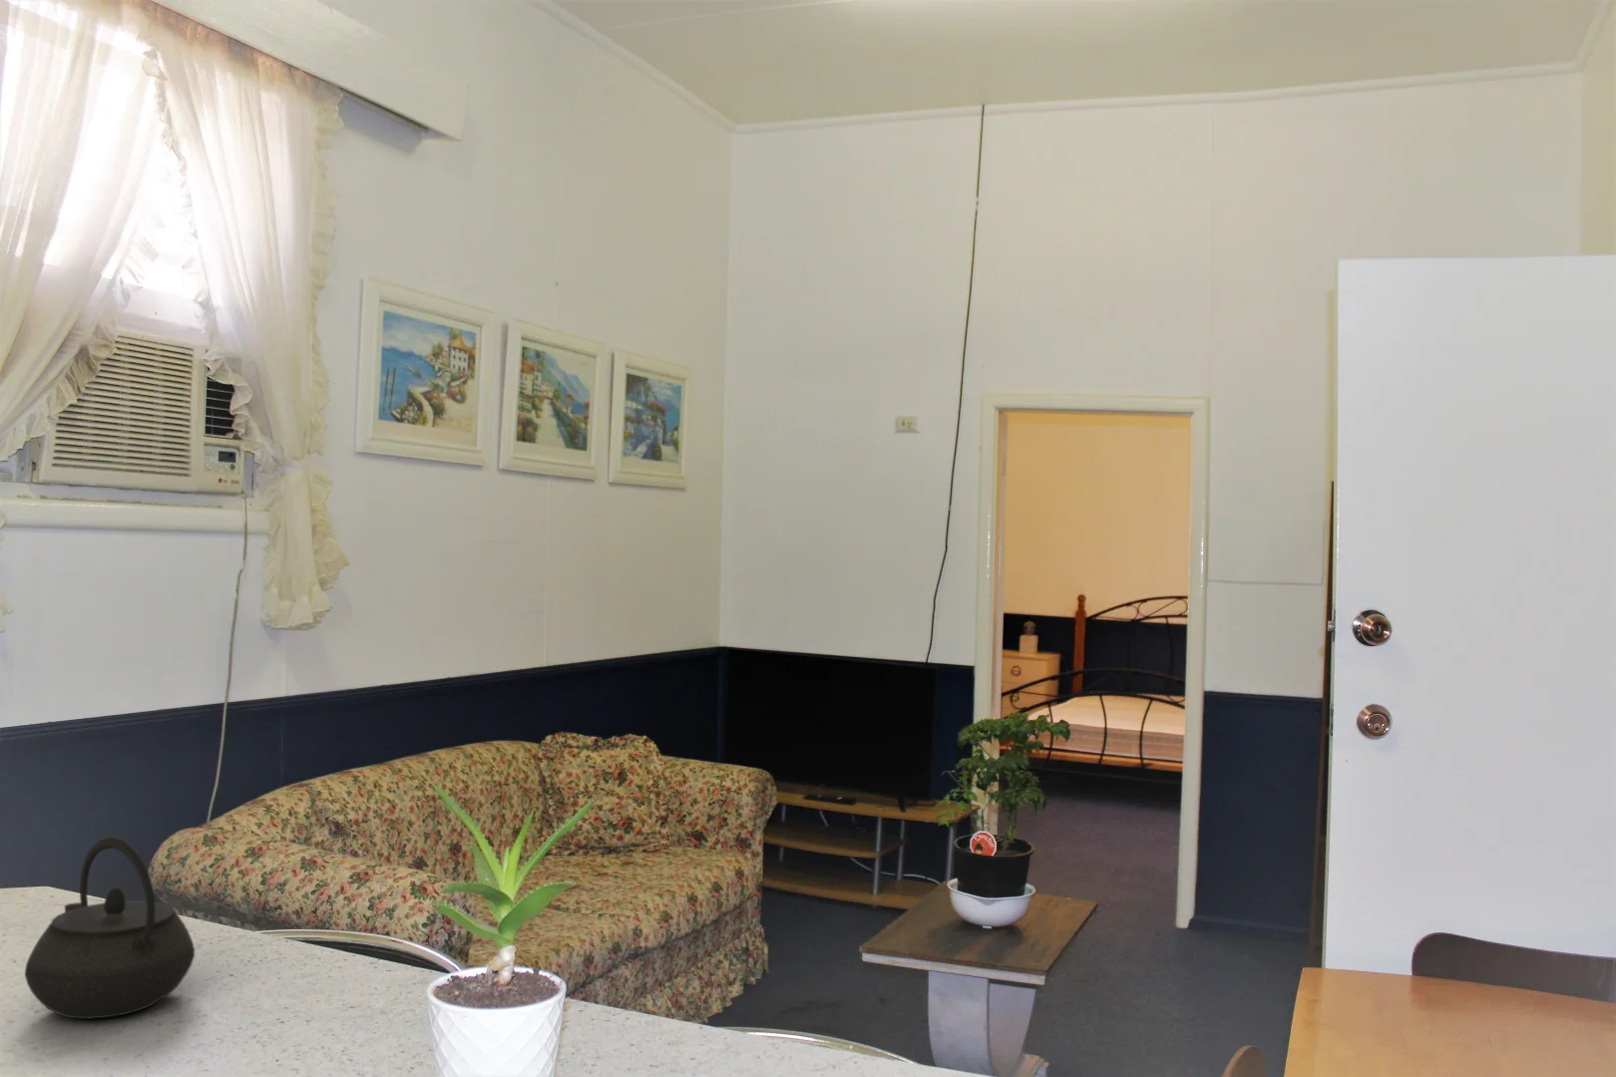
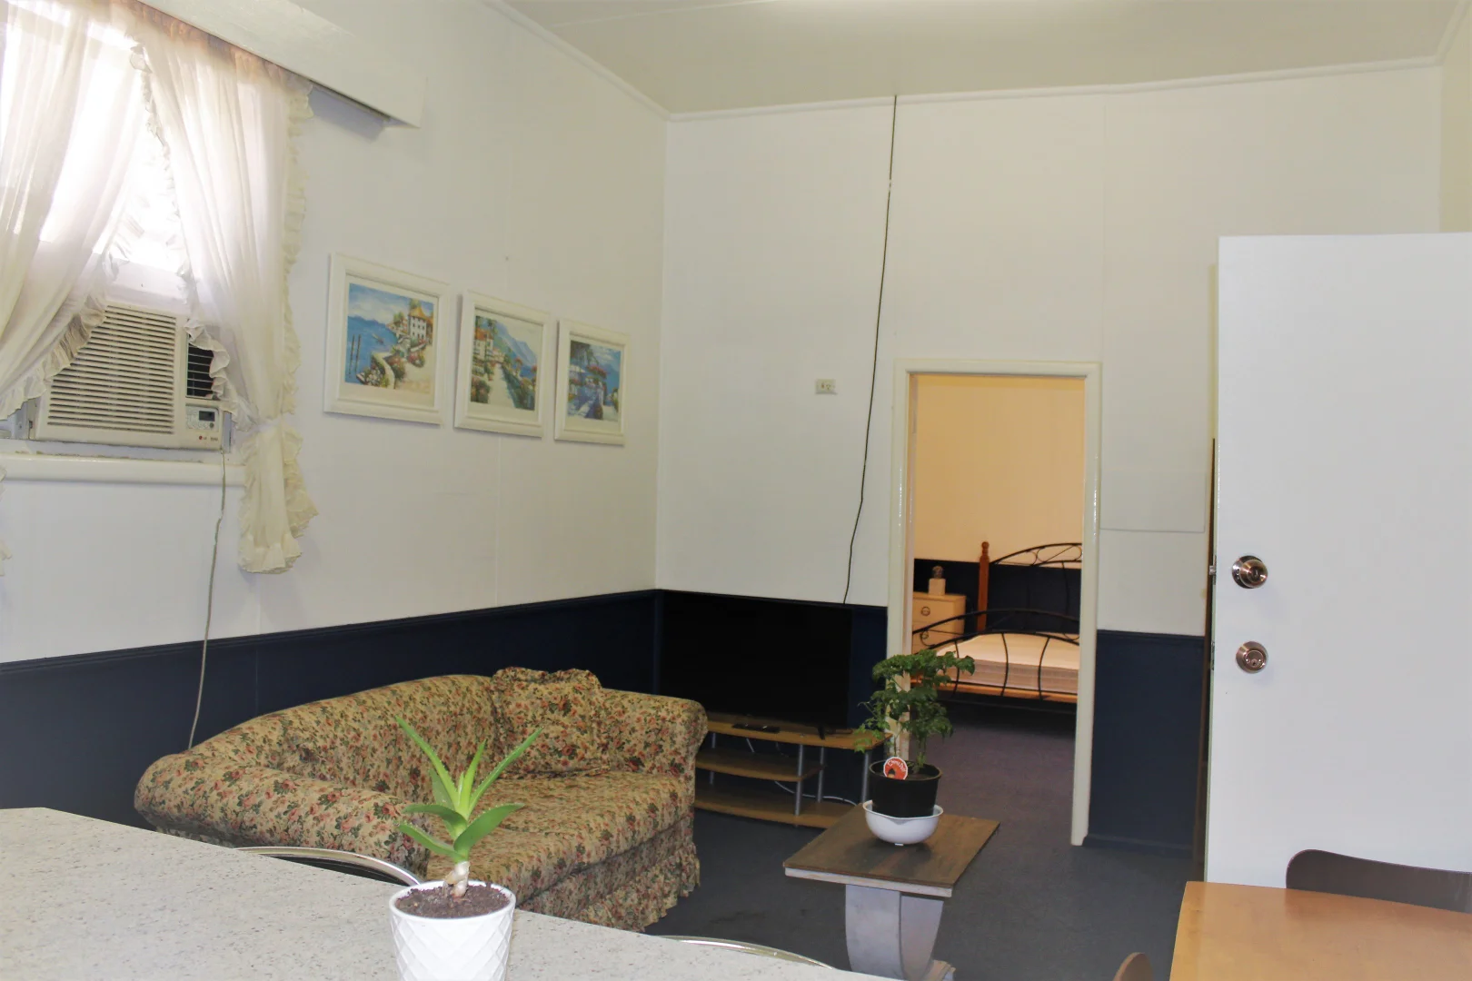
- kettle [24,834,196,1021]
